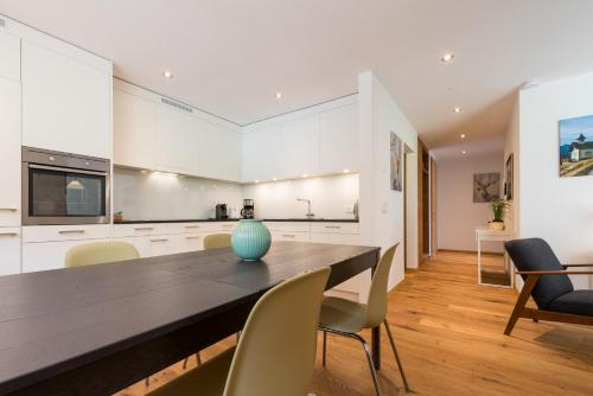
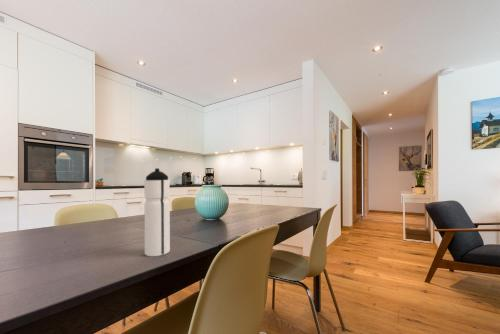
+ water bottle [143,167,171,257]
